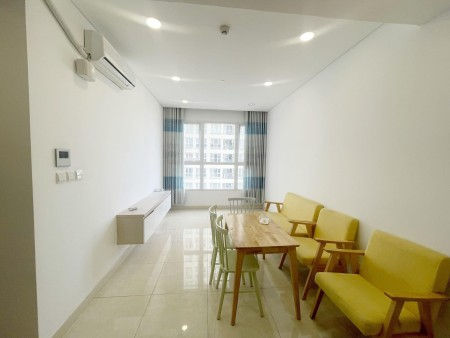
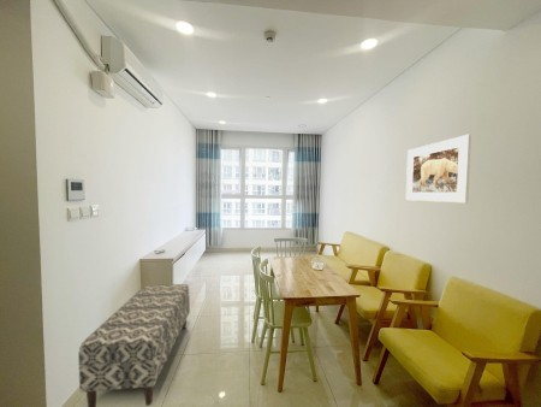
+ bench [77,283,191,407]
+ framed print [405,134,472,205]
